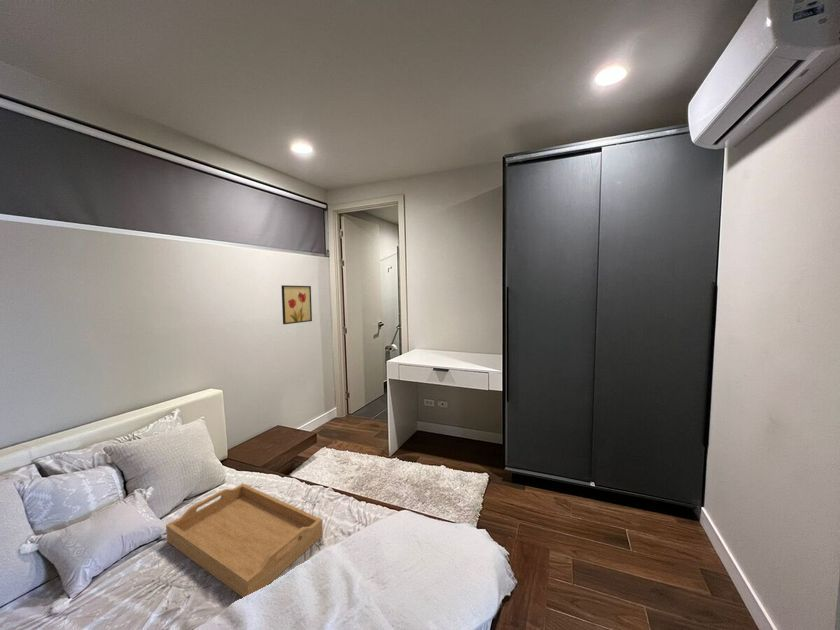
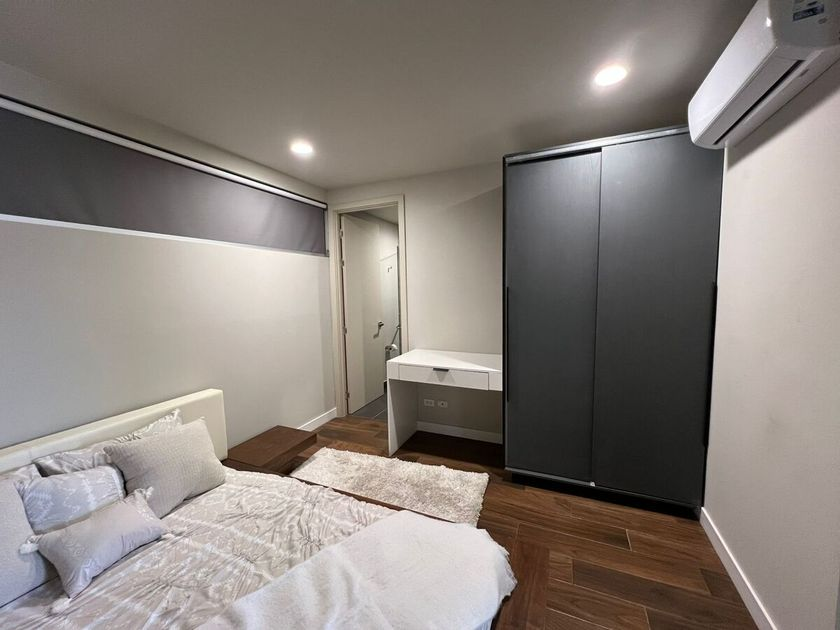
- serving tray [165,483,324,598]
- wall art [280,284,313,325]
